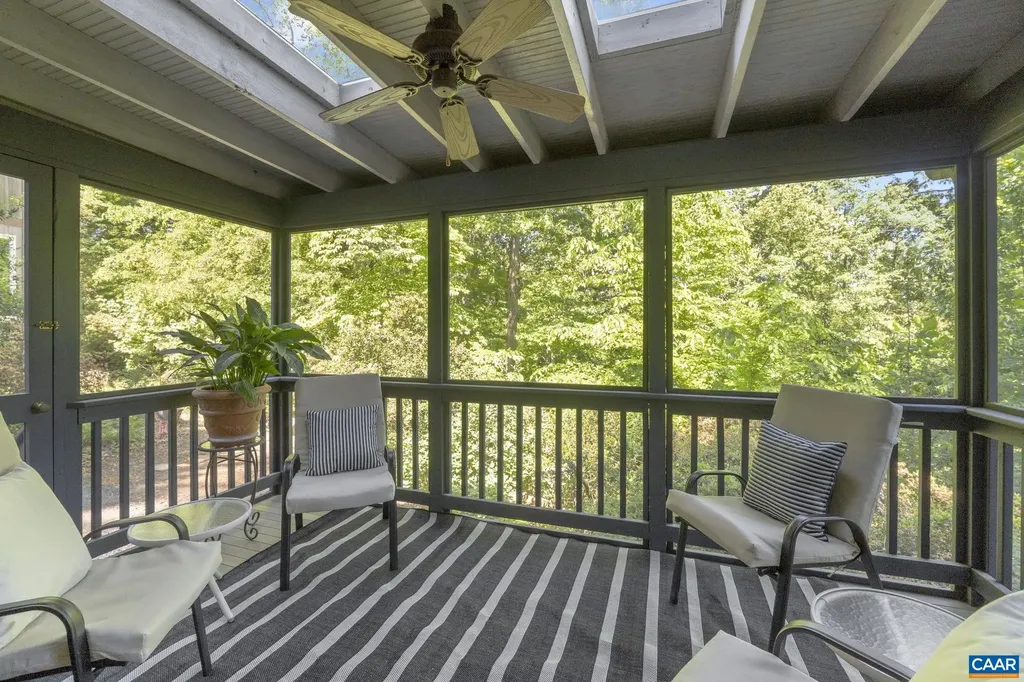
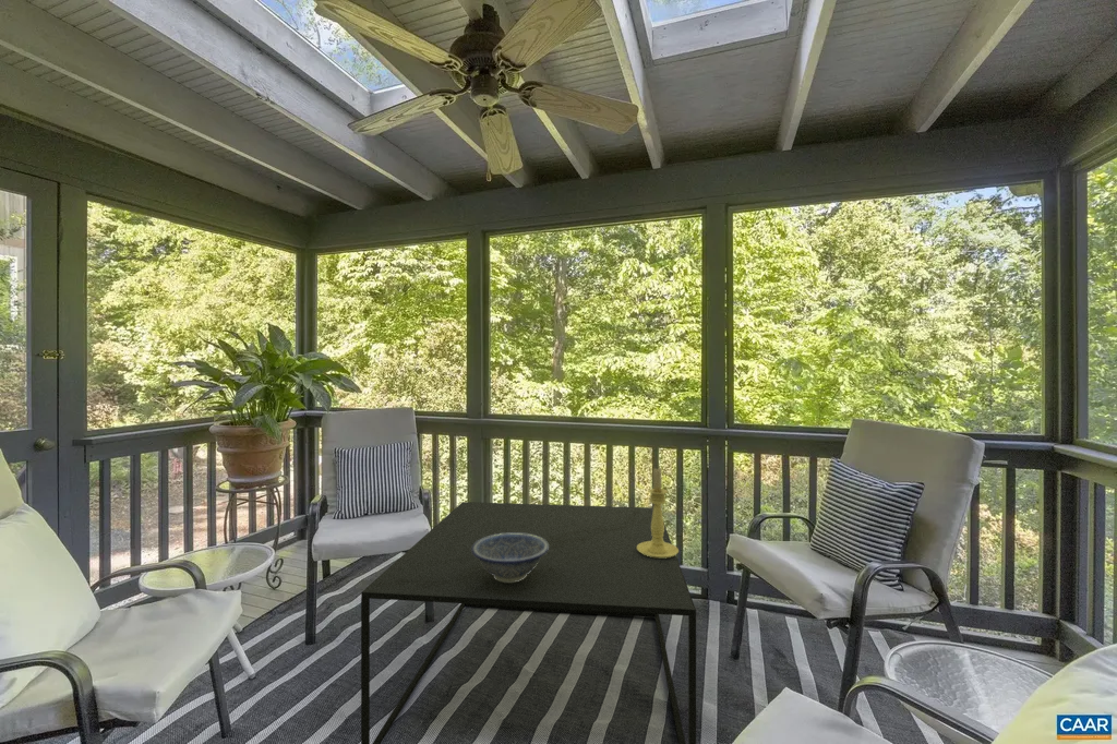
+ decorative bowl [471,533,549,583]
+ candle holder [637,466,680,559]
+ coffee table [360,501,697,744]
